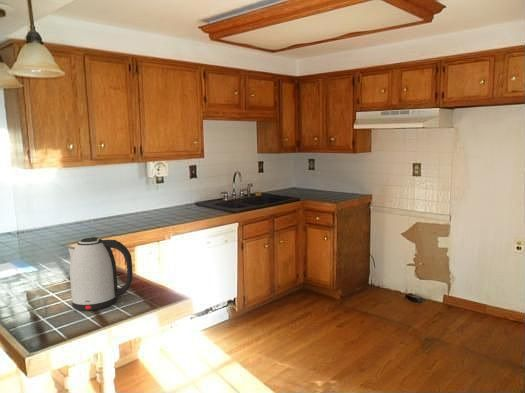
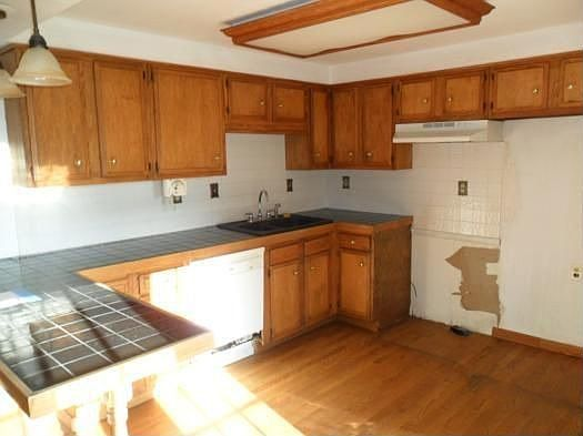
- kettle [67,236,133,311]
